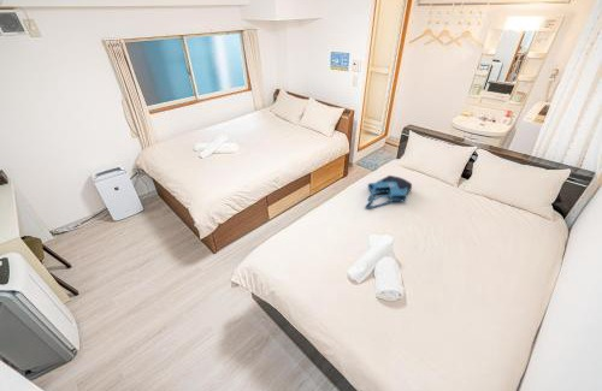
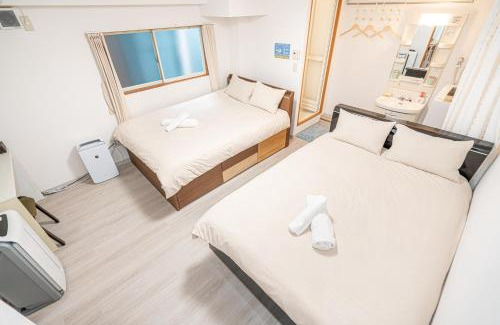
- tote bag [365,174,413,209]
